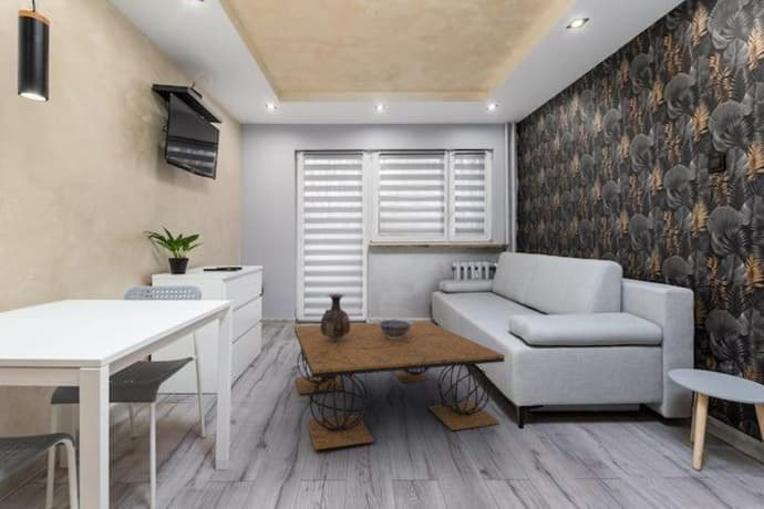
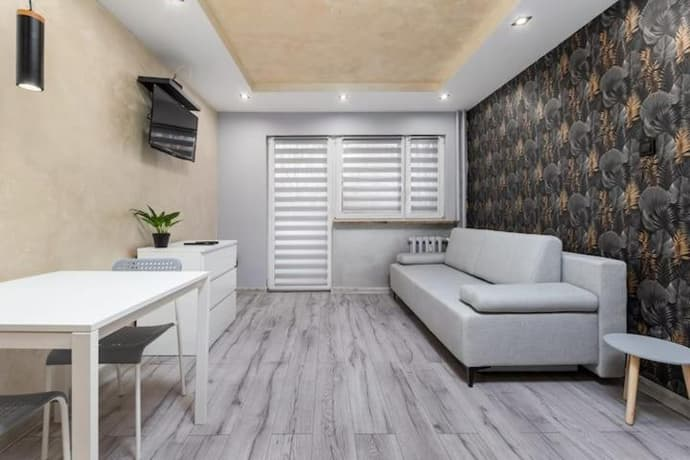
- coffee table [293,320,506,451]
- decorative bowl [376,319,413,339]
- vase [320,293,351,340]
